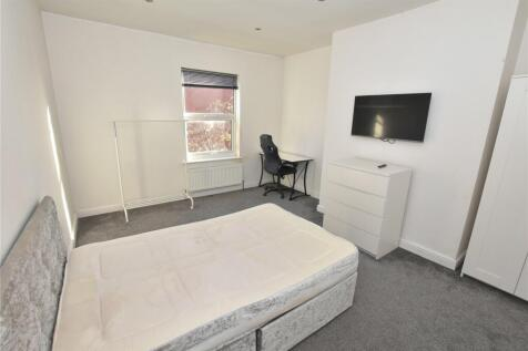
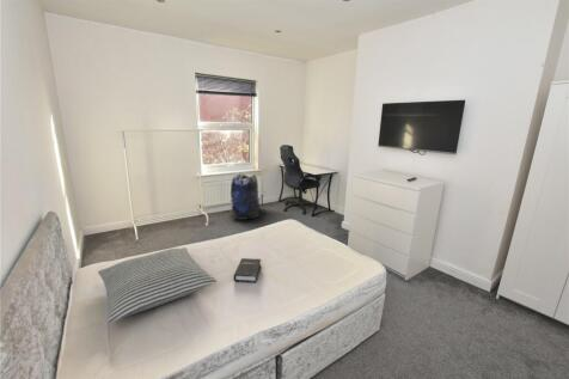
+ pillow [97,246,218,325]
+ backpack [230,172,261,221]
+ hardback book [232,257,262,283]
